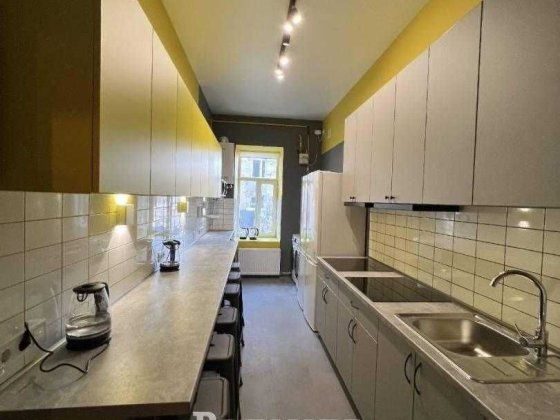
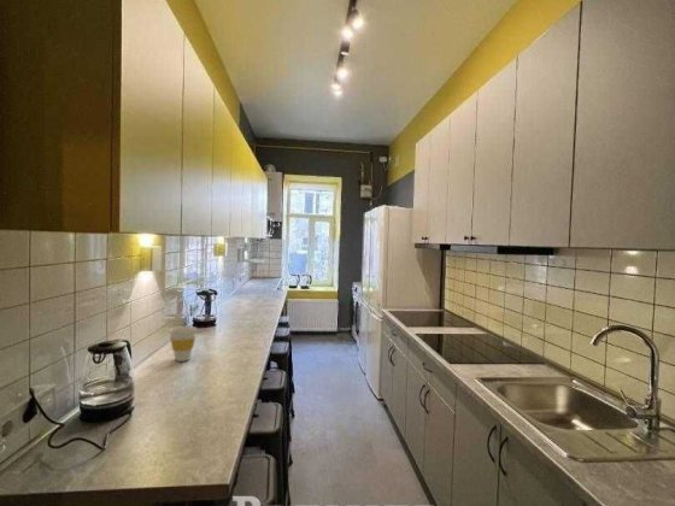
+ cup [169,325,198,363]
